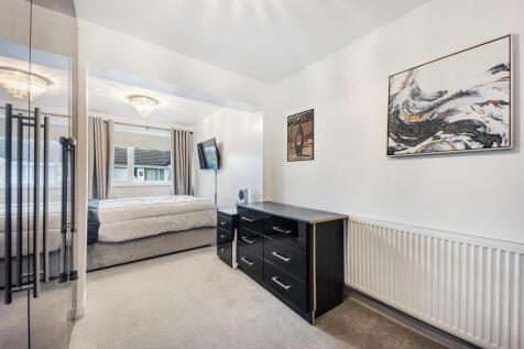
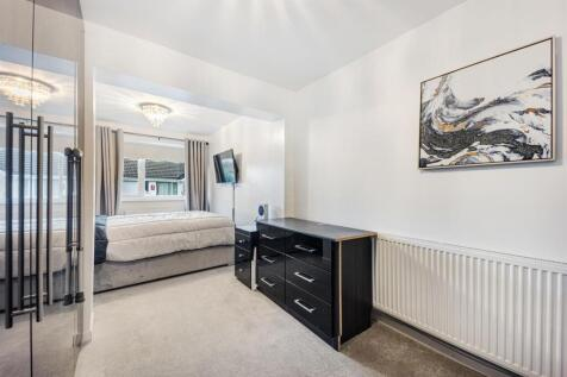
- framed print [286,108,315,163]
